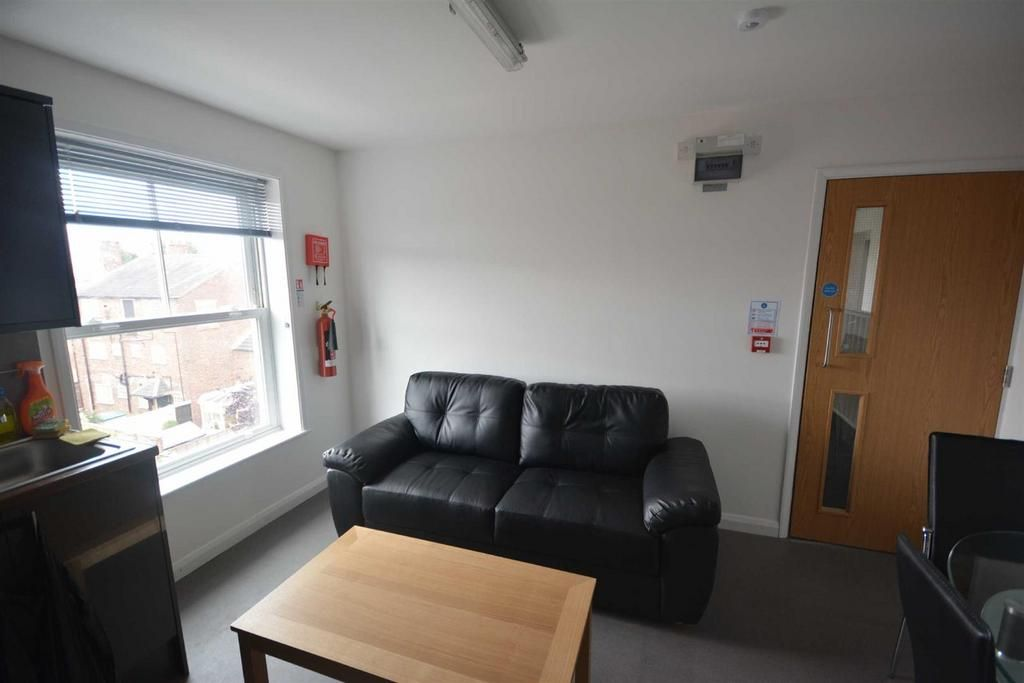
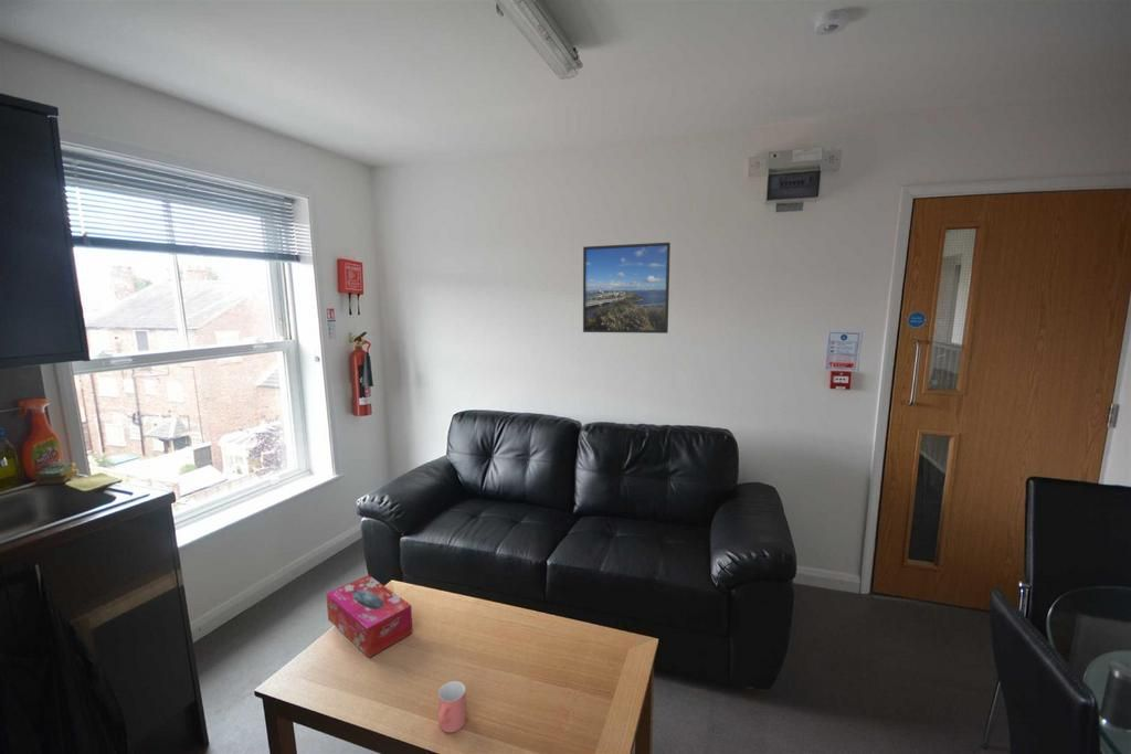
+ cup [437,680,467,733]
+ tissue box [325,574,414,659]
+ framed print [582,242,672,334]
